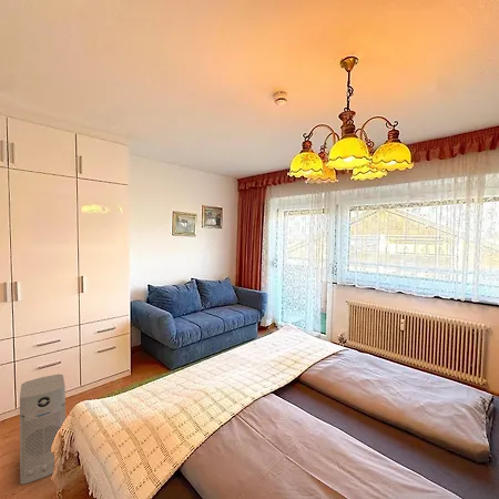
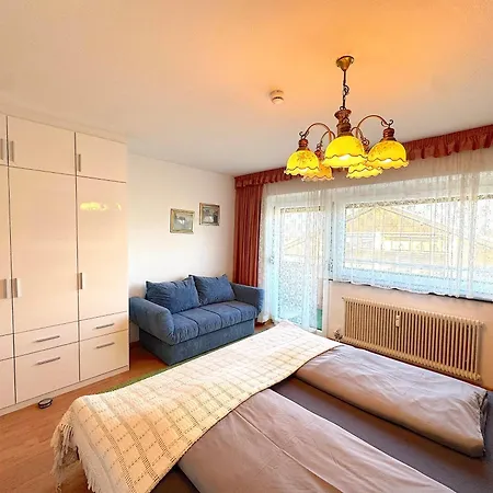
- air purifier [19,373,67,486]
